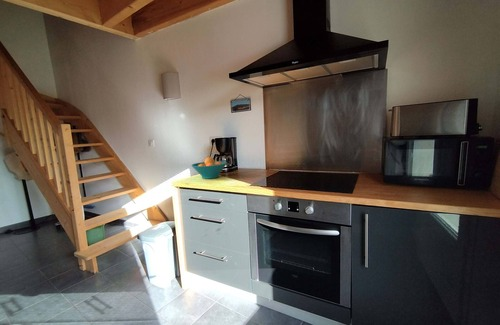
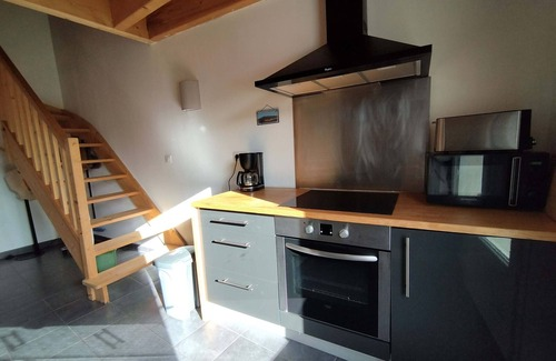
- fruit bowl [190,156,228,180]
